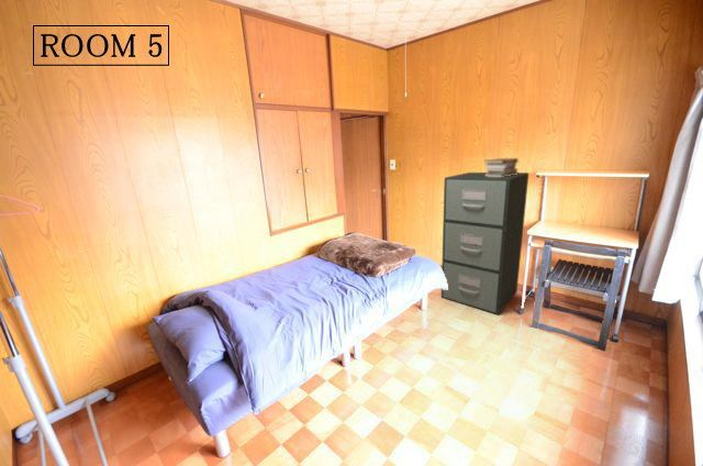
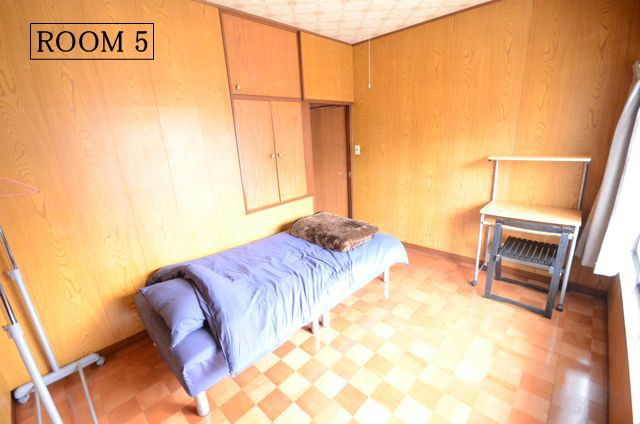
- book stack [482,157,520,177]
- filing cabinet [440,171,529,315]
